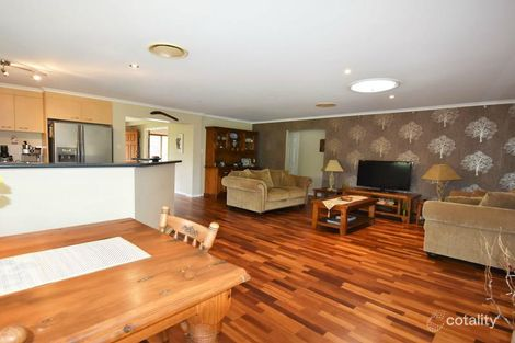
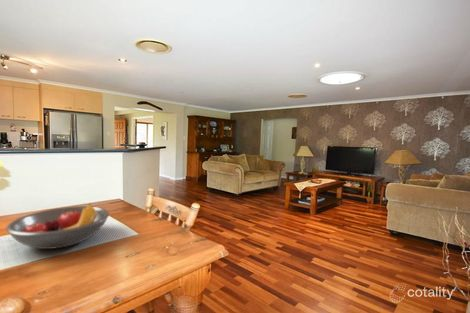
+ fruit bowl [5,203,110,250]
